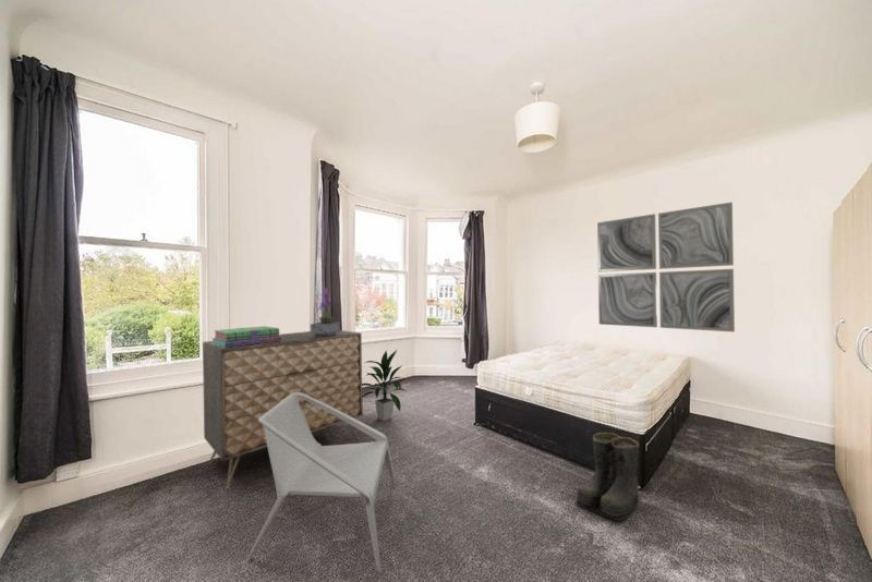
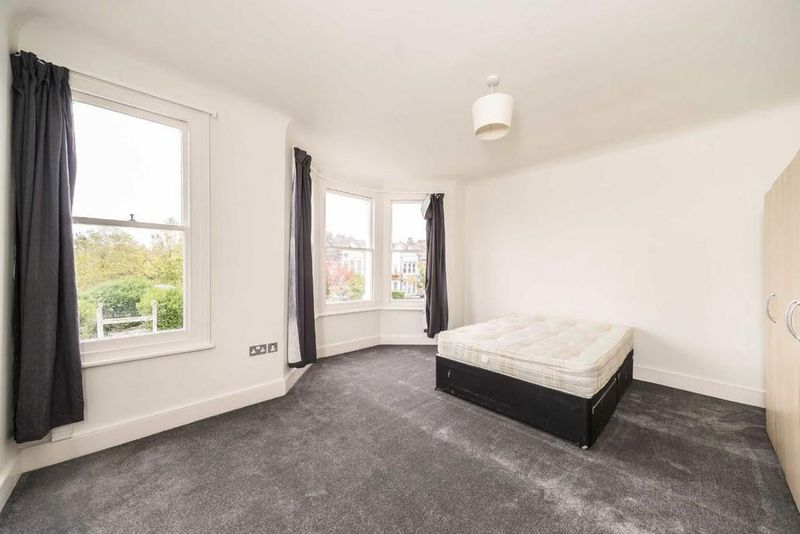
- potted plant [310,287,341,337]
- armchair [245,392,396,574]
- wall art [596,201,736,334]
- boots [576,432,642,522]
- dresser [202,329,364,490]
- stack of books [210,325,282,348]
- indoor plant [362,348,410,422]
